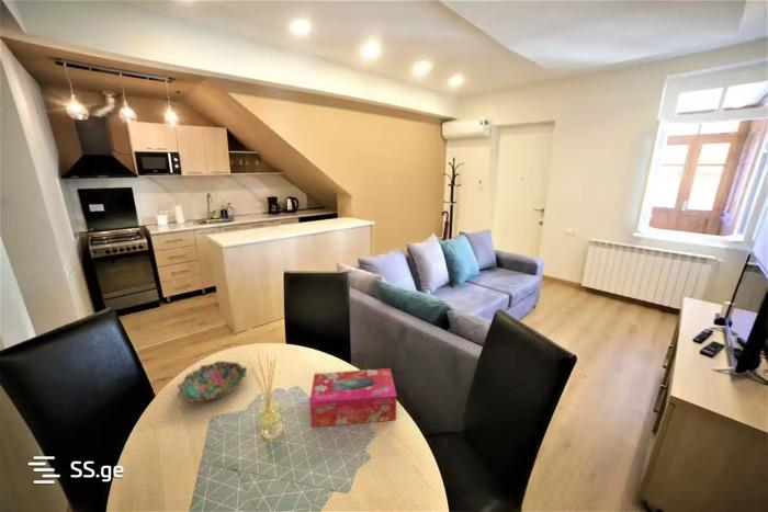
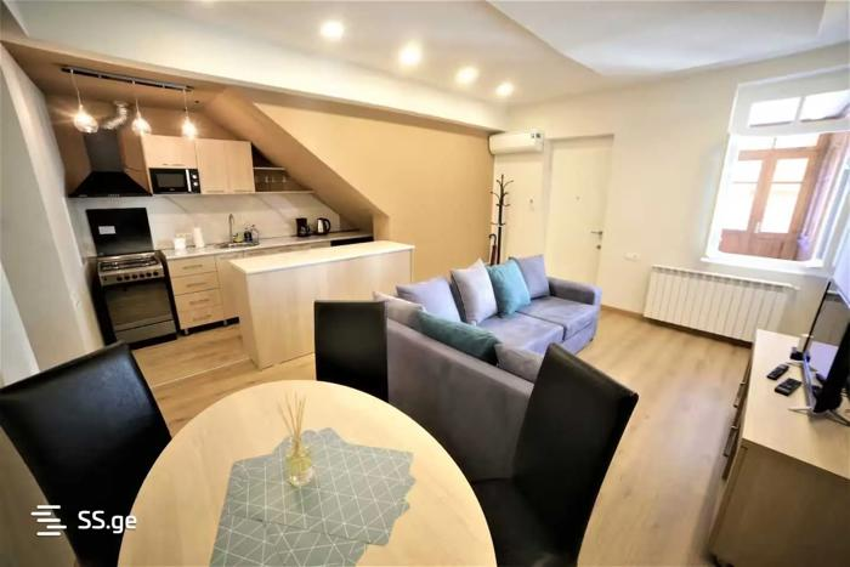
- tissue box [308,367,397,429]
- bowl [177,360,248,402]
